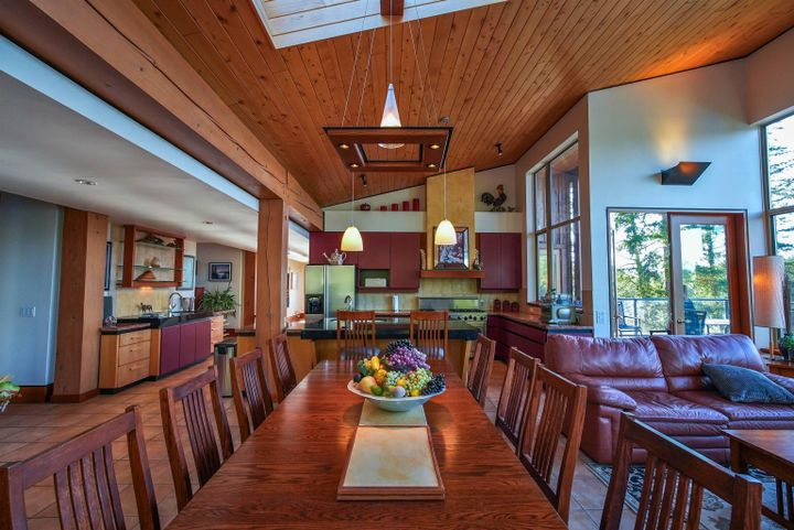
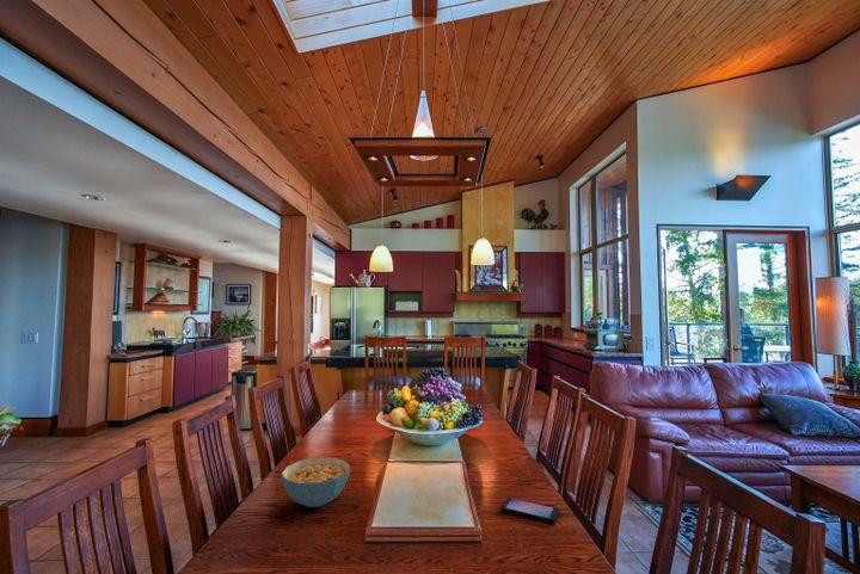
+ cereal bowl [281,457,351,508]
+ smartphone [499,496,560,524]
